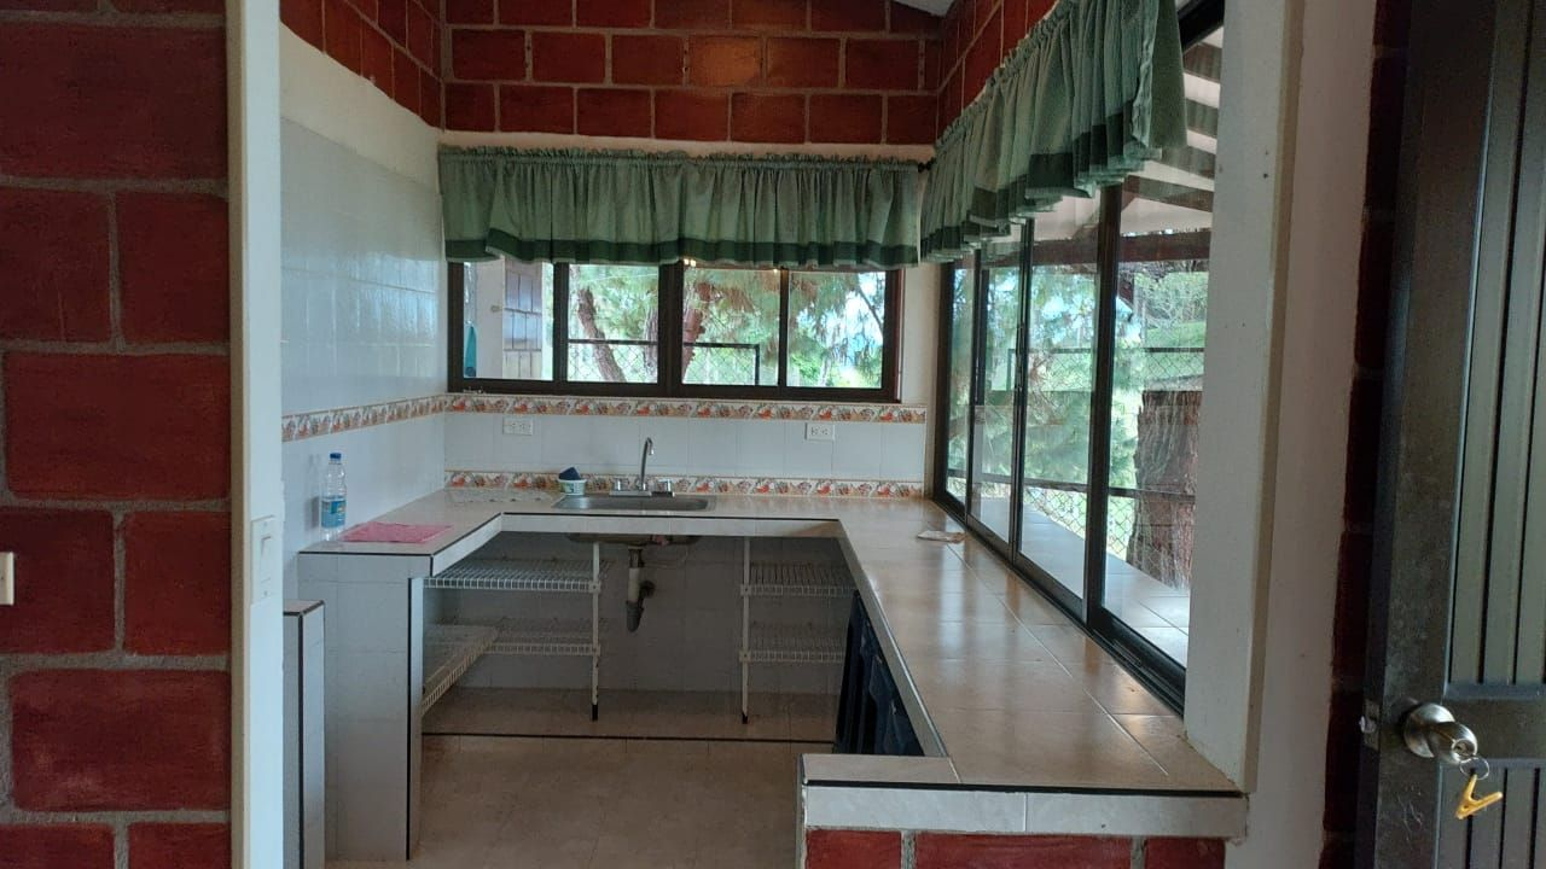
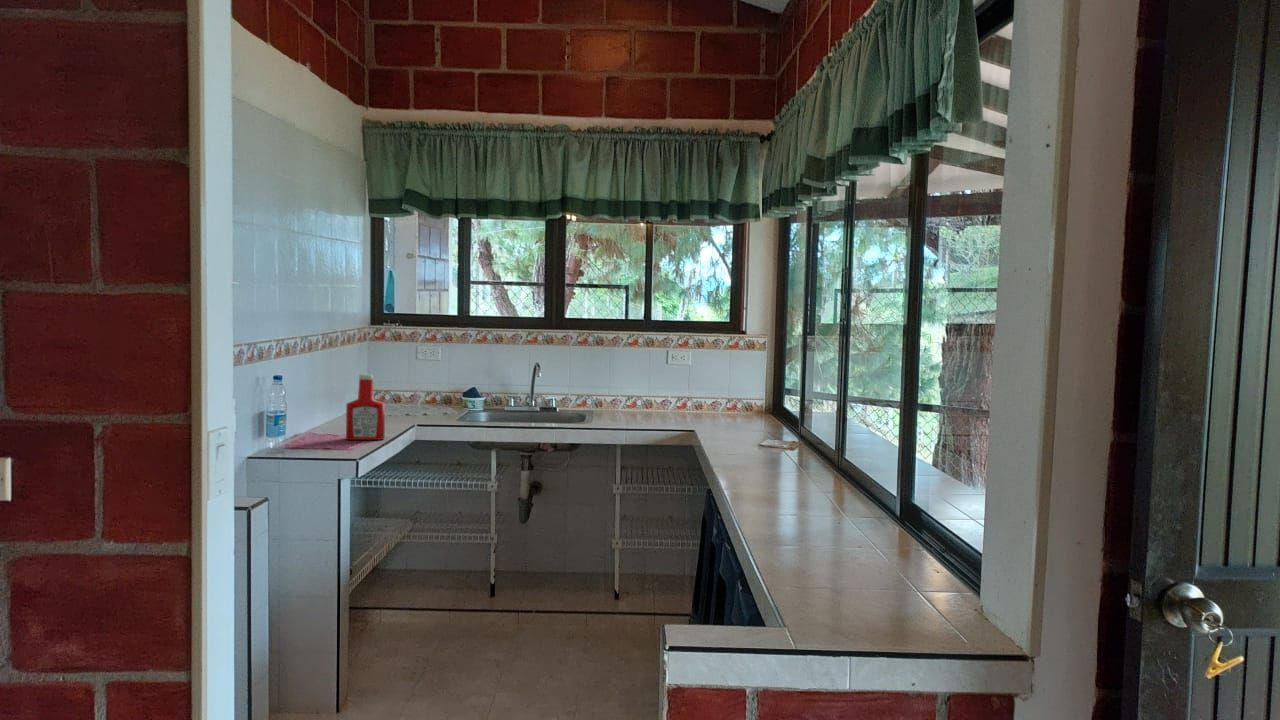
+ soap bottle [345,373,386,441]
